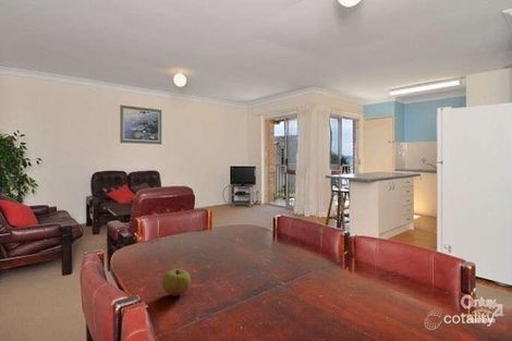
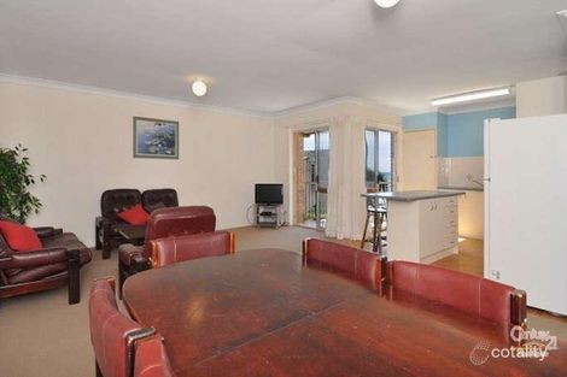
- apple [161,268,192,297]
